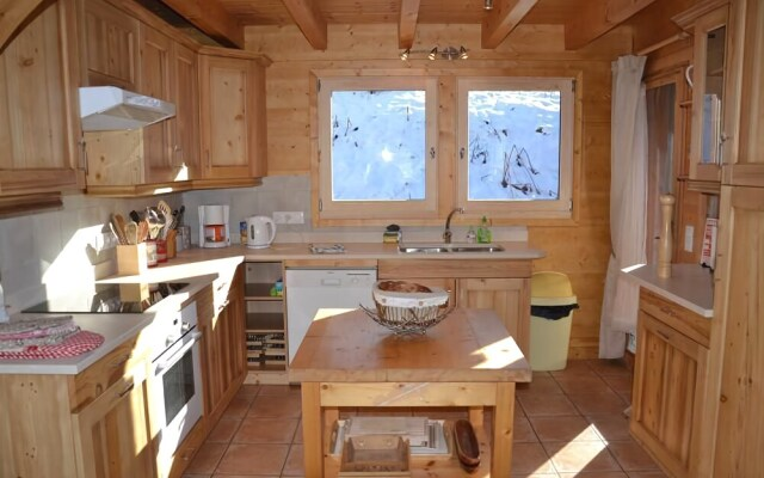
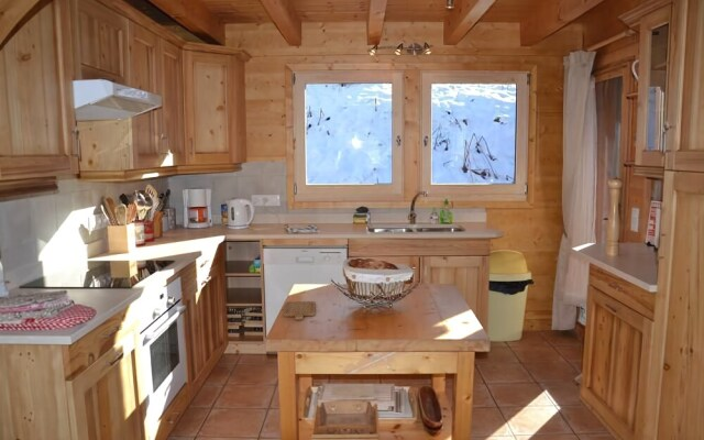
+ chopping board [283,300,317,320]
